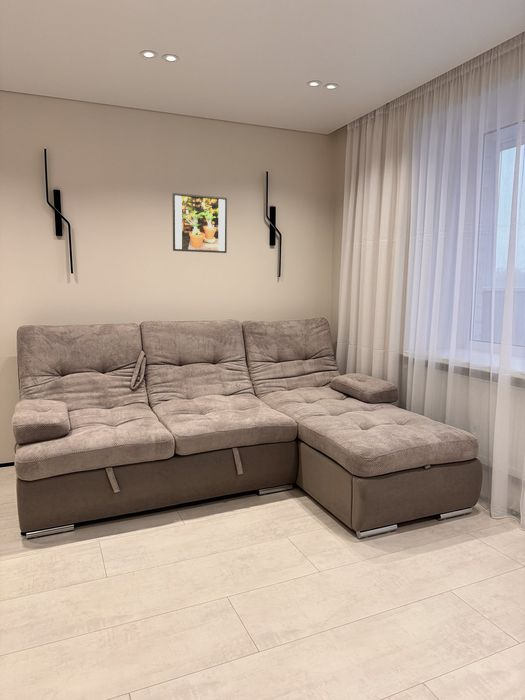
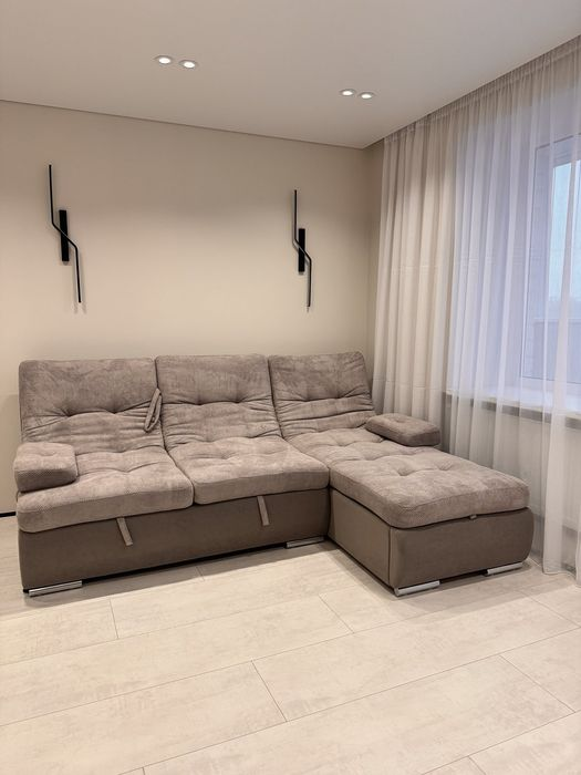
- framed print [172,192,228,254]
